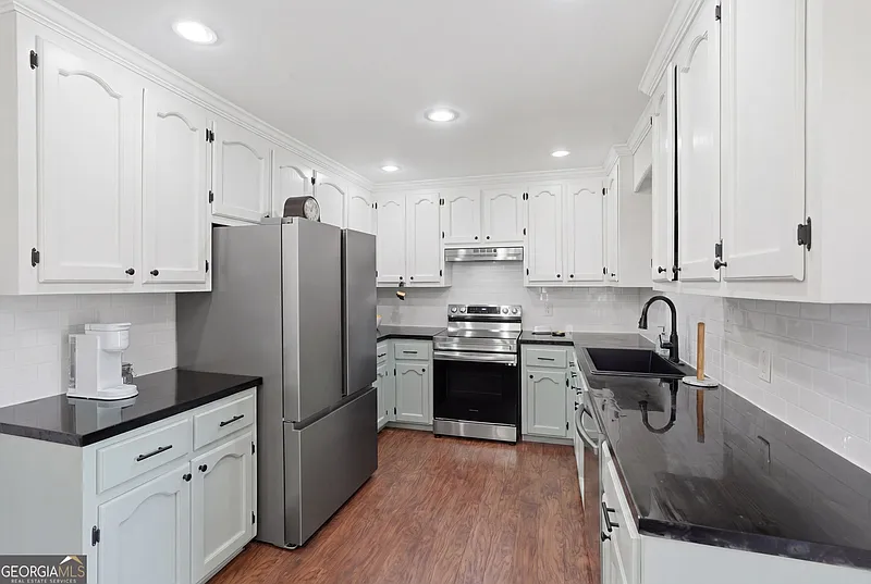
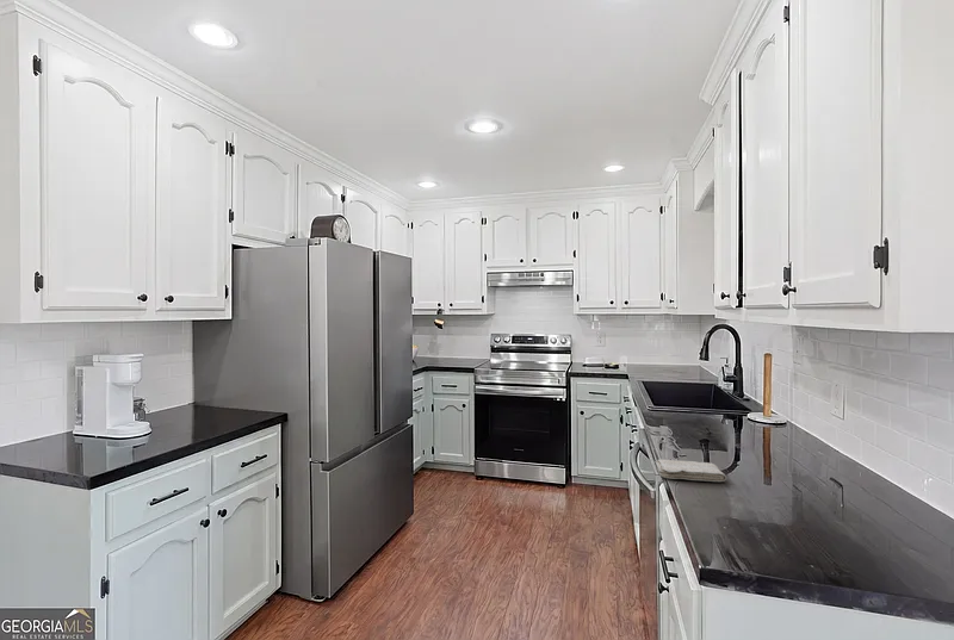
+ washcloth [653,458,727,483]
